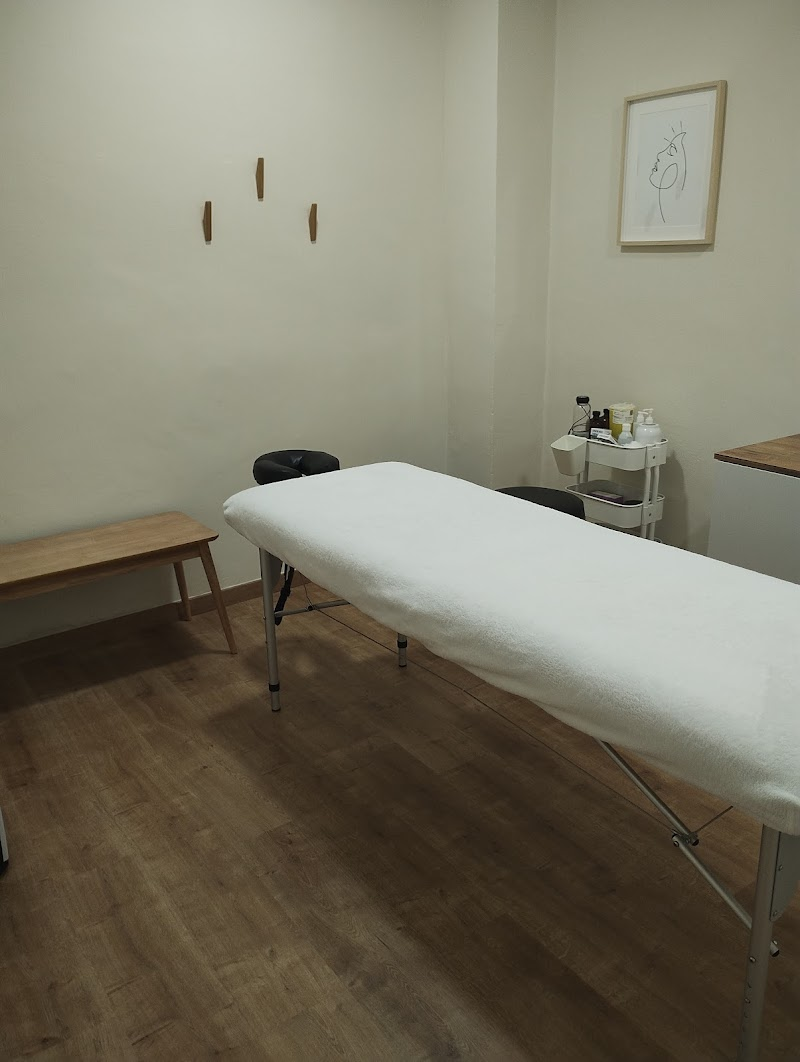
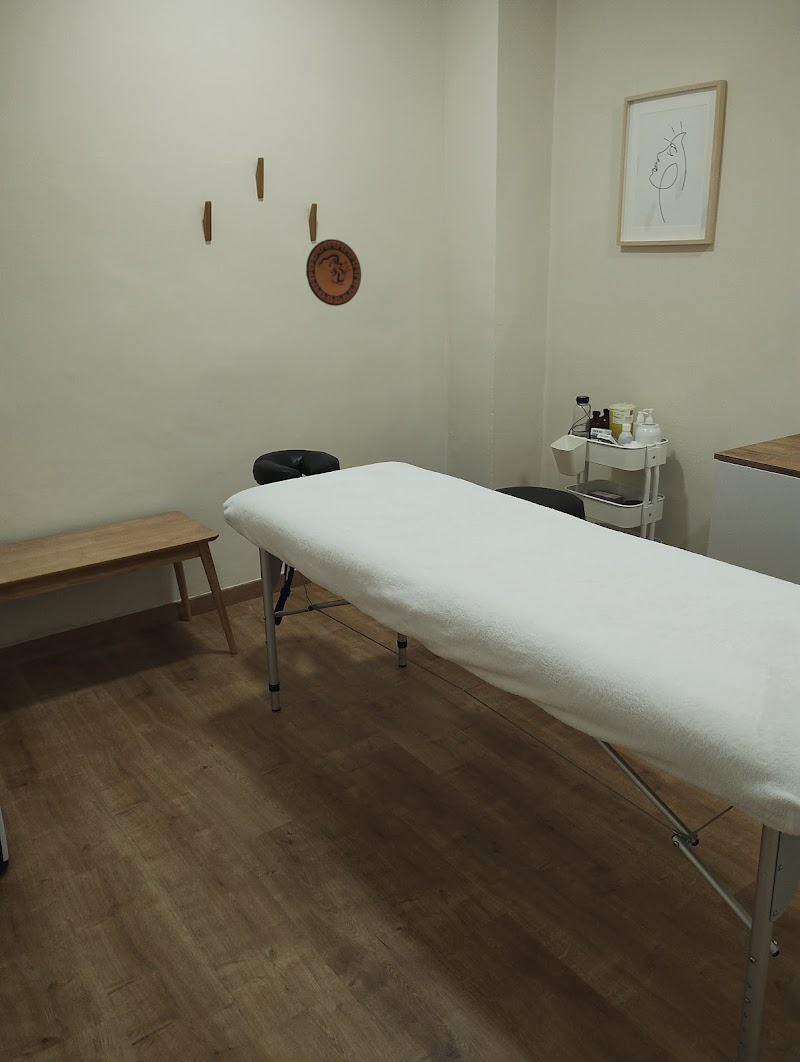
+ decorative plate [305,238,362,307]
